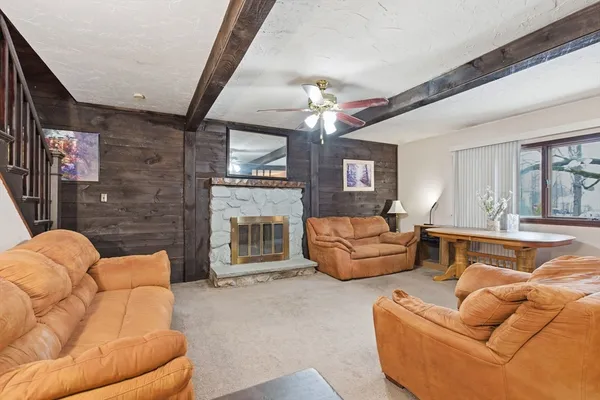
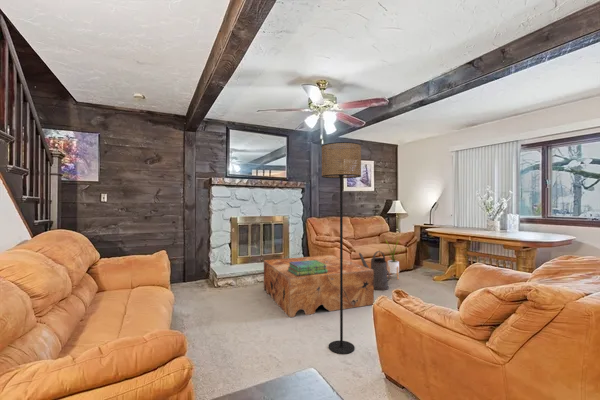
+ watering can [358,250,391,291]
+ coffee table [263,254,375,318]
+ house plant [384,234,407,280]
+ stack of books [288,260,328,276]
+ floor lamp [321,141,362,355]
